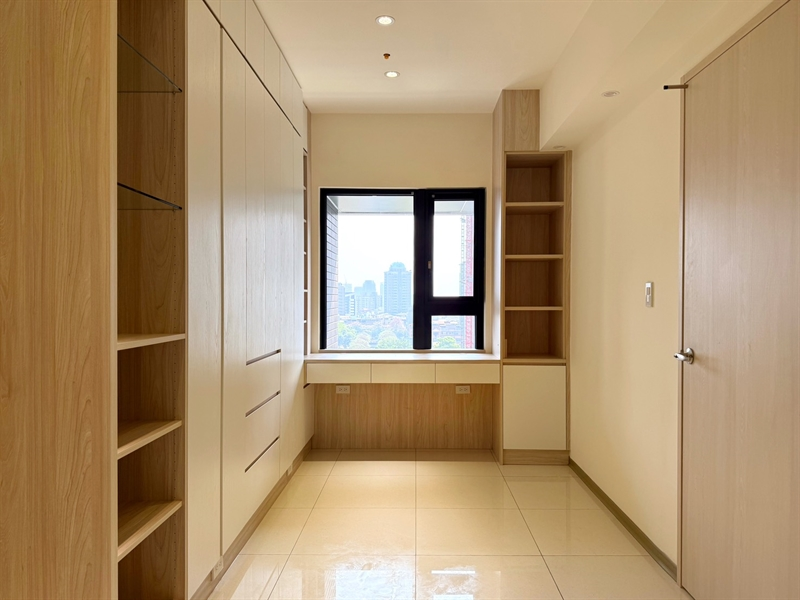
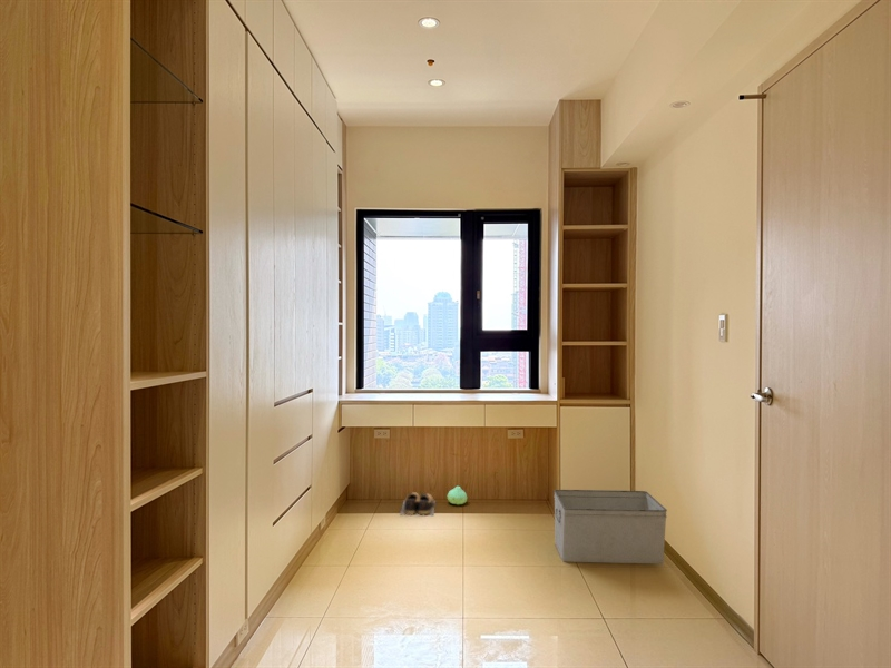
+ storage bin [552,489,668,564]
+ shoes [399,491,437,517]
+ plush toy [447,485,468,505]
